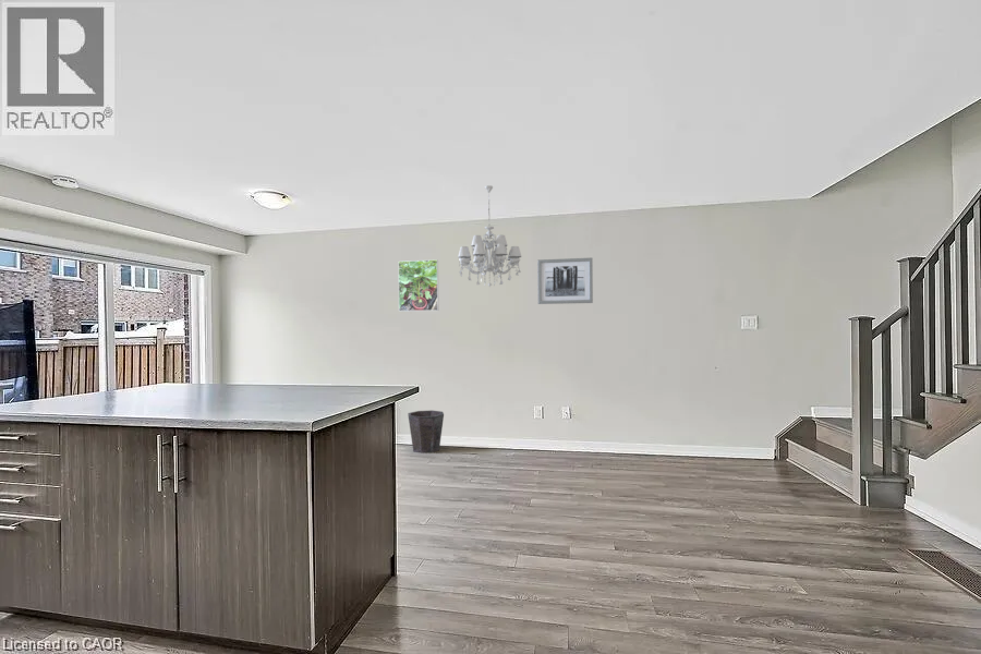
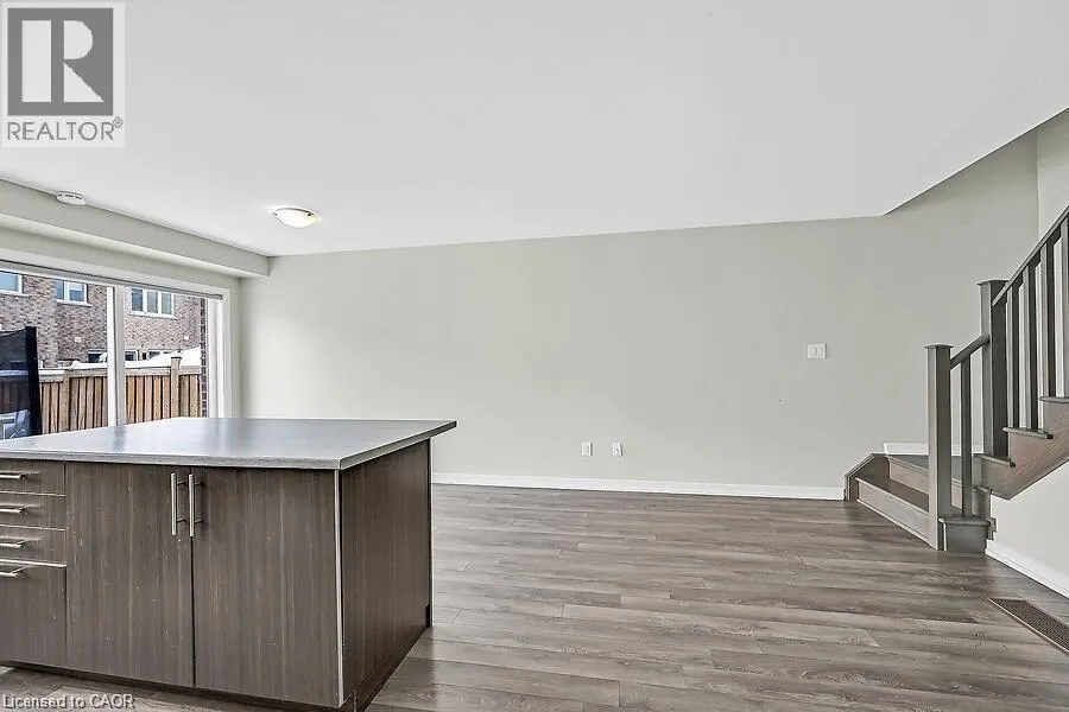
- waste bin [407,409,445,455]
- chandelier [457,184,523,288]
- wall art [536,257,594,305]
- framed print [398,258,439,312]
